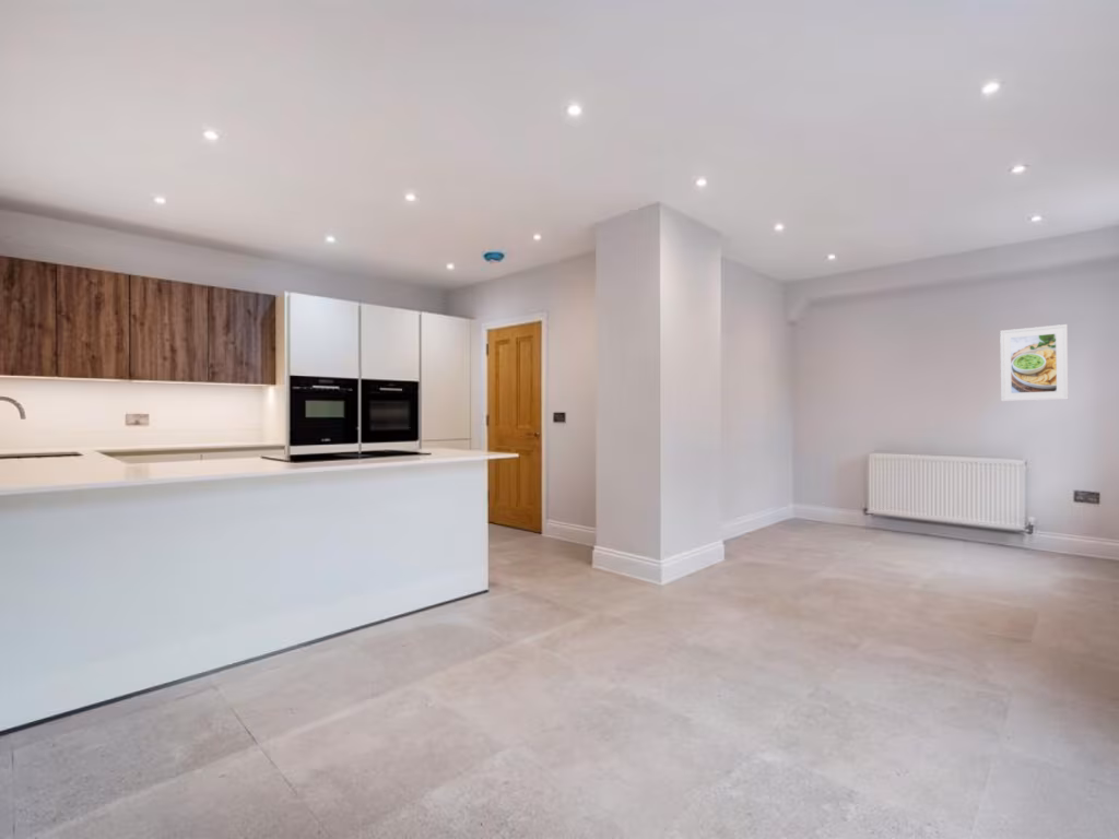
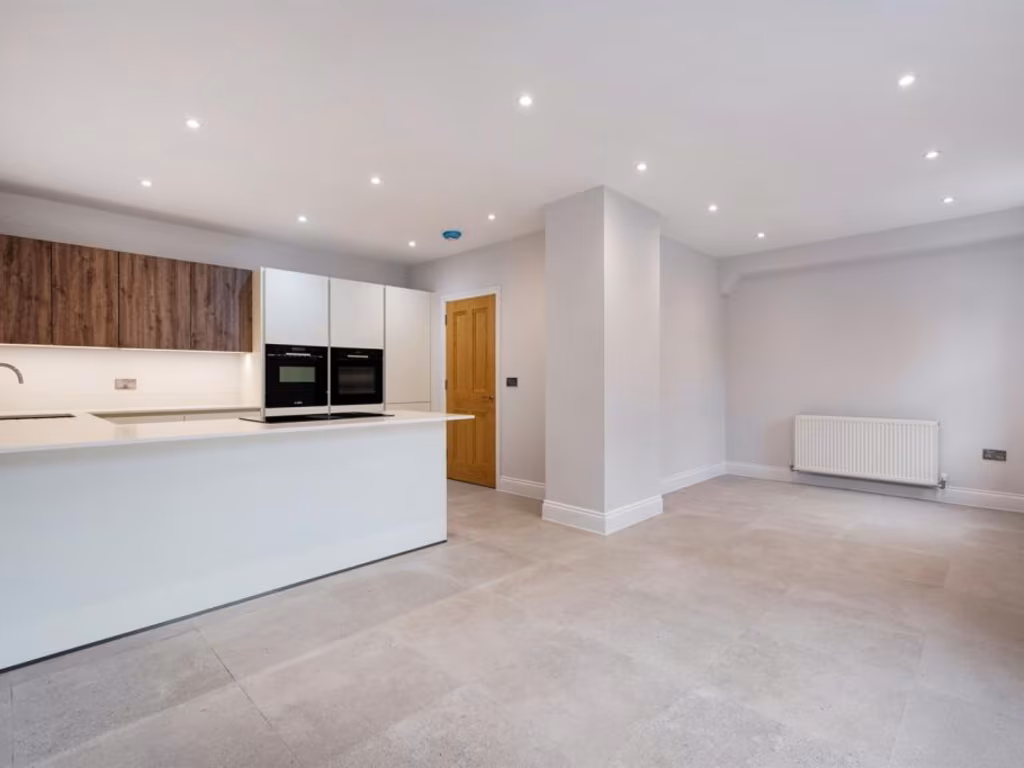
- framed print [999,323,1070,402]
